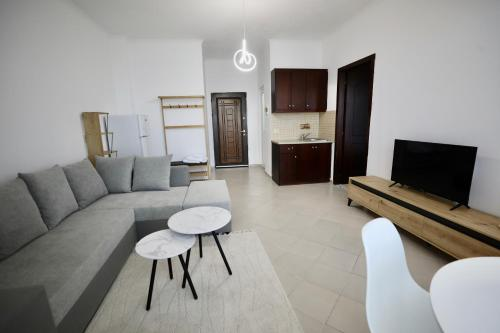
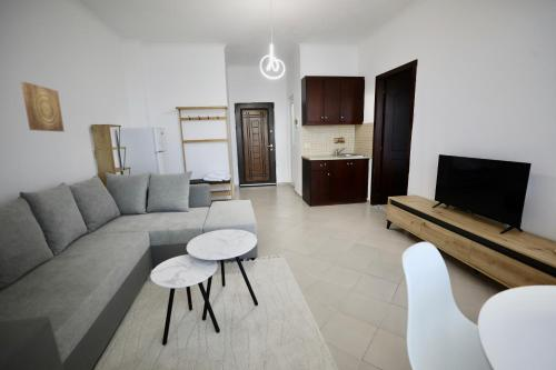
+ wall art [20,81,66,132]
